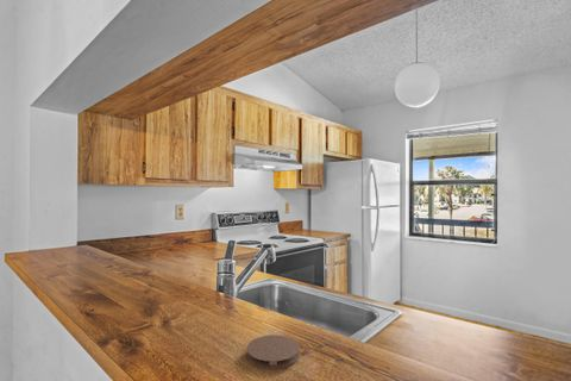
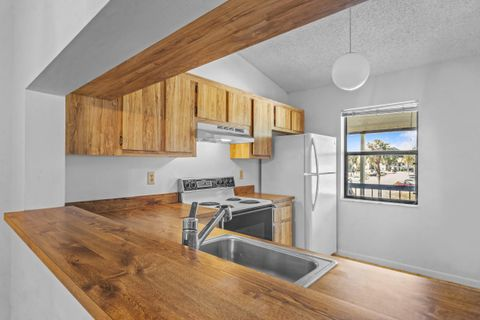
- coaster [245,333,300,370]
